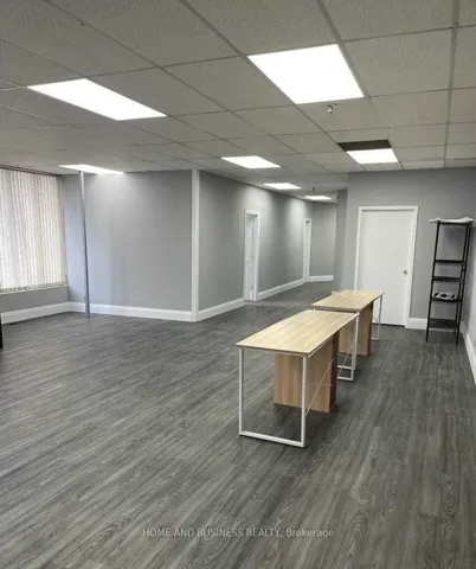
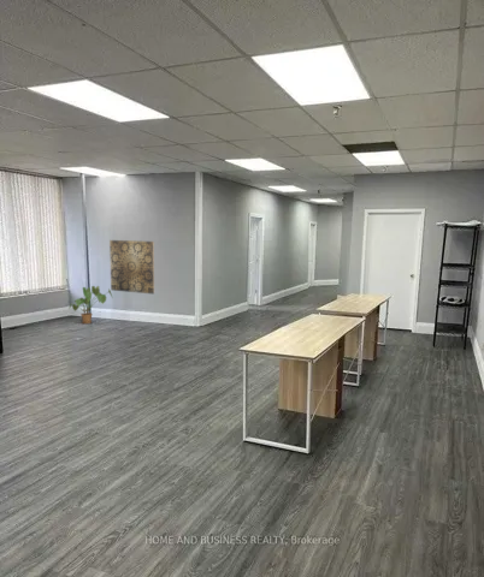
+ wall art [108,239,155,295]
+ house plant [67,285,114,325]
